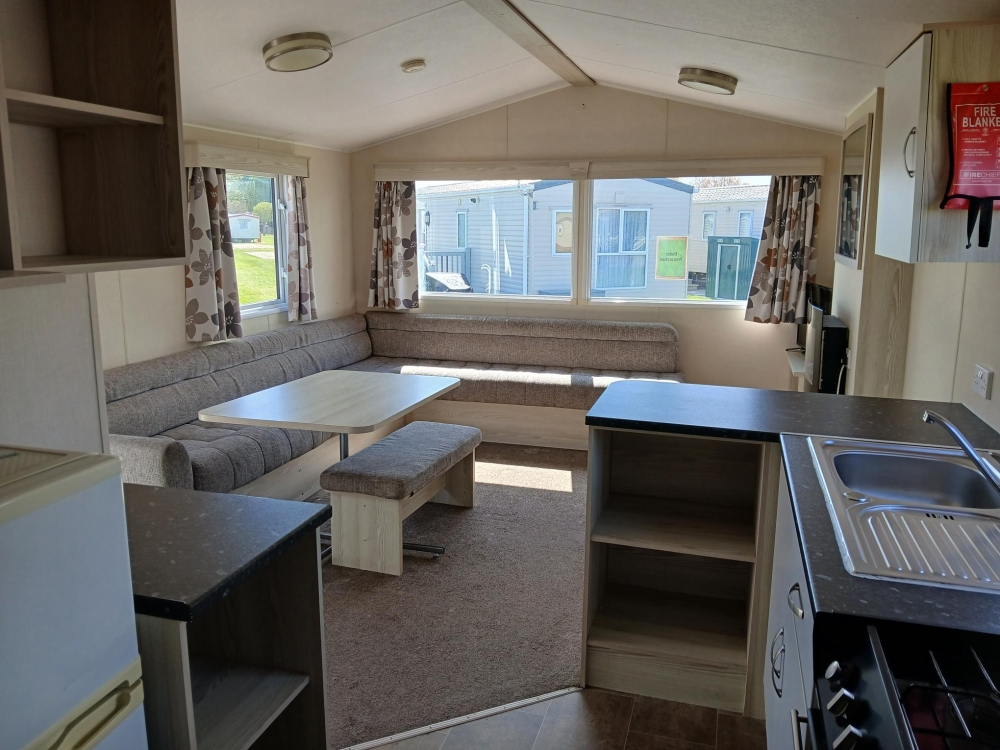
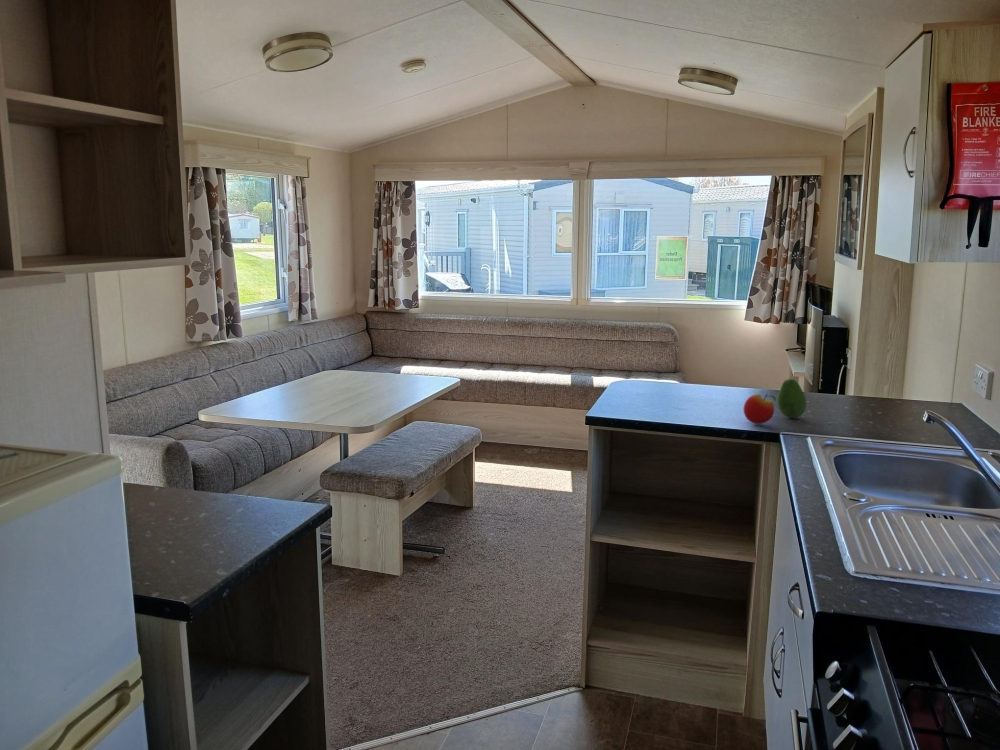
+ fruit [777,378,807,419]
+ apple [743,393,777,425]
